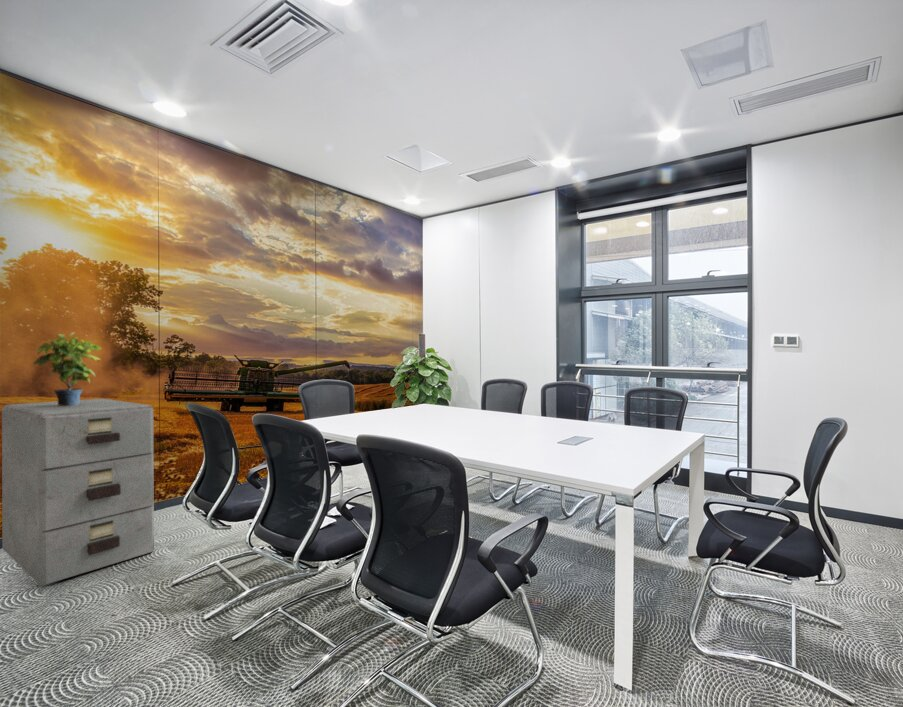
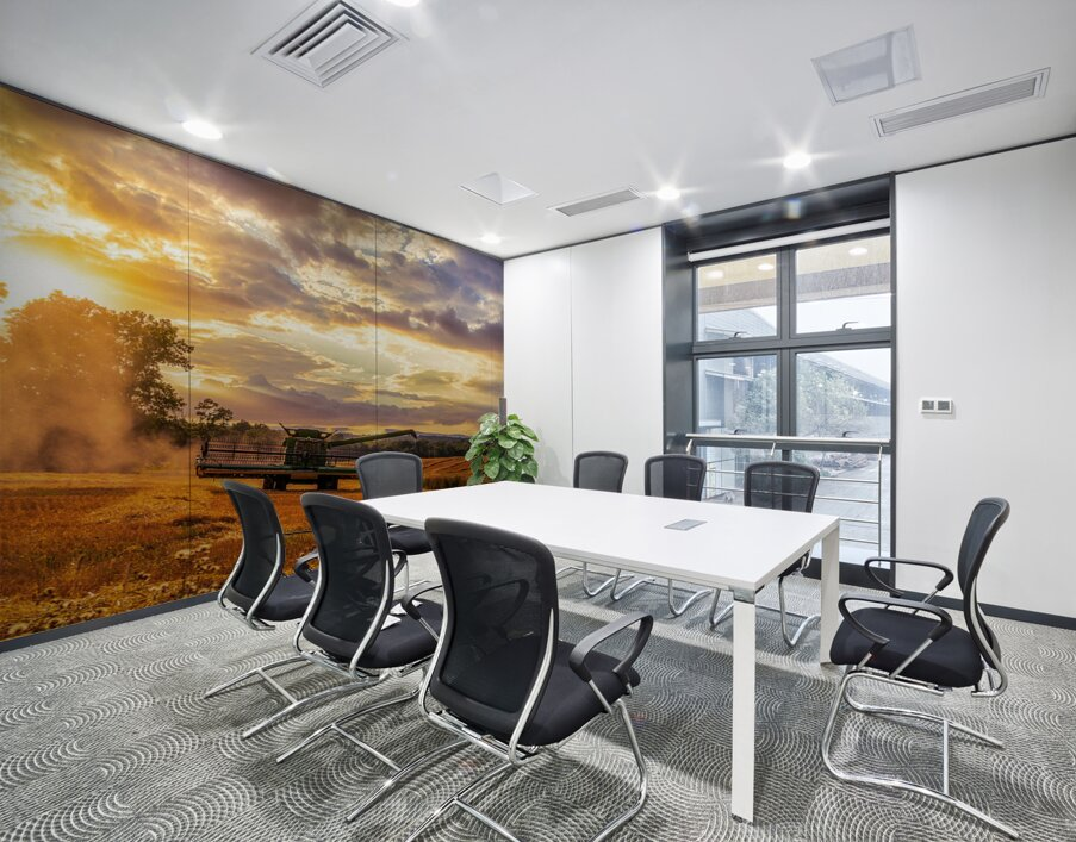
- potted plant [32,331,102,406]
- filing cabinet [1,397,155,587]
